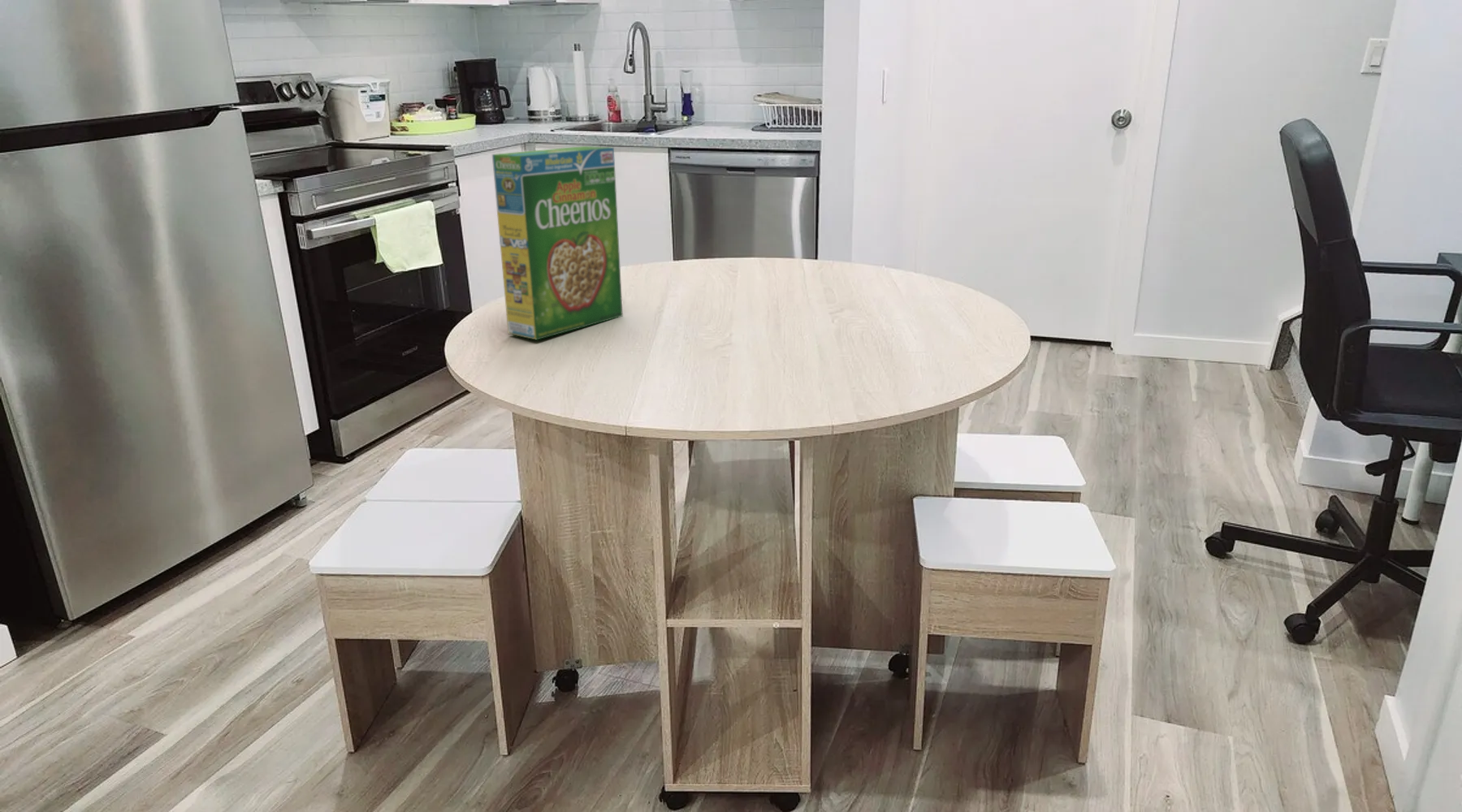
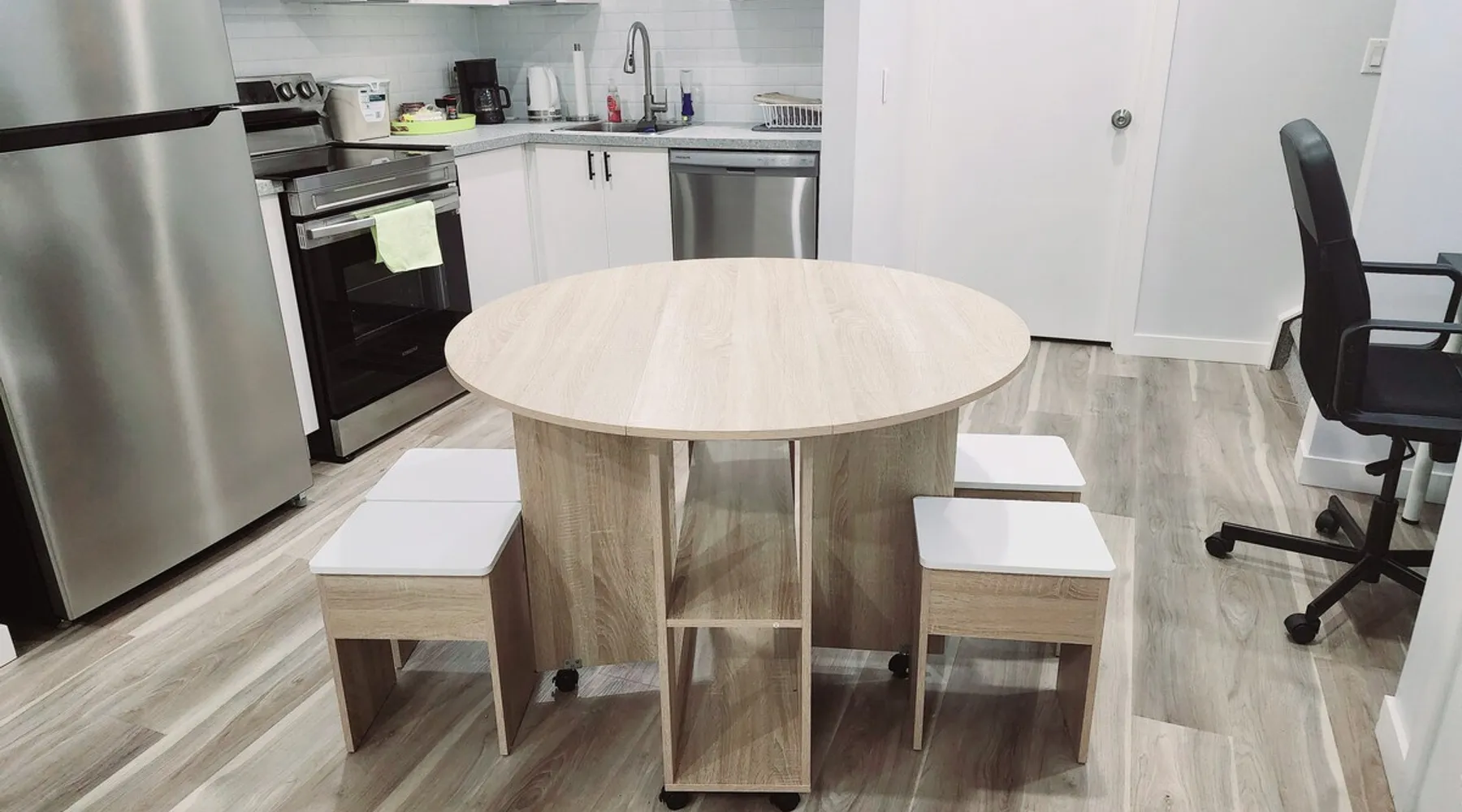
- cereal box [491,145,624,341]
